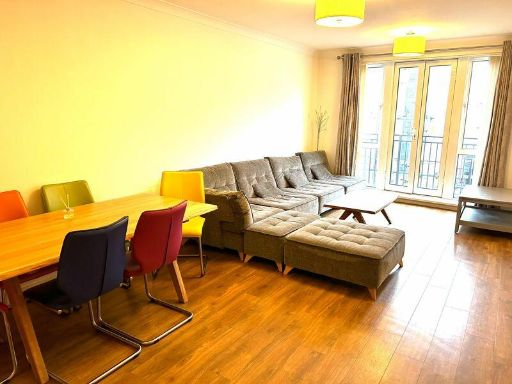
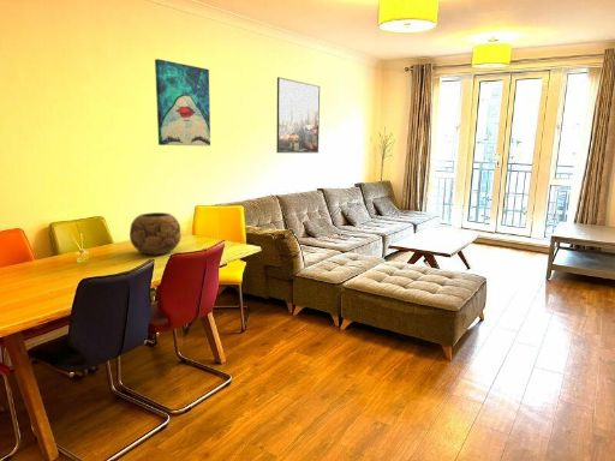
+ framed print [275,76,321,154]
+ decorative bowl [129,211,183,257]
+ wall art [154,58,211,148]
